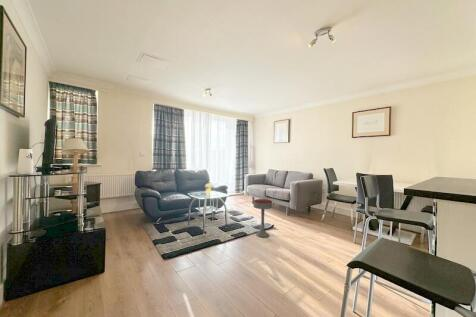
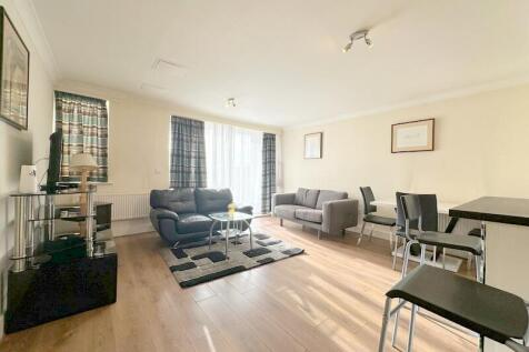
- bar stool [253,198,273,238]
